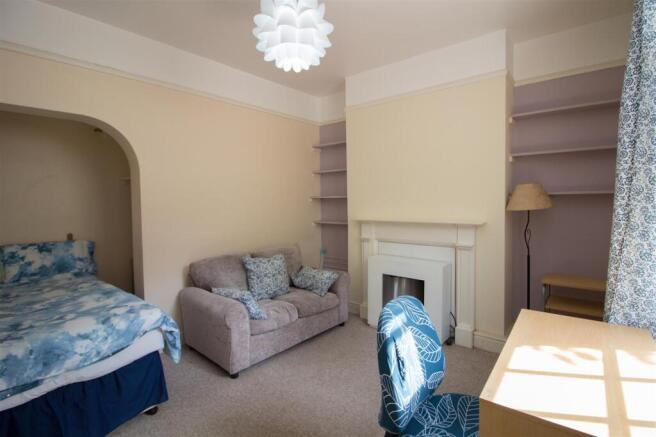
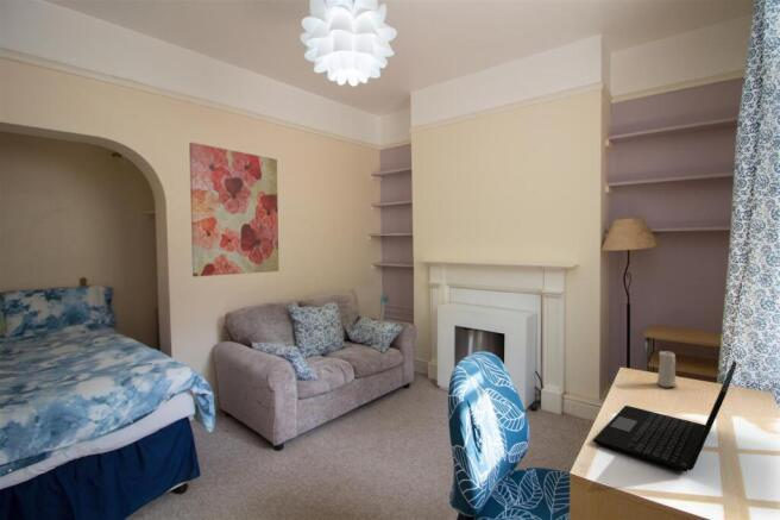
+ candle [655,349,678,388]
+ laptop [592,361,737,474]
+ wall art [188,142,281,277]
